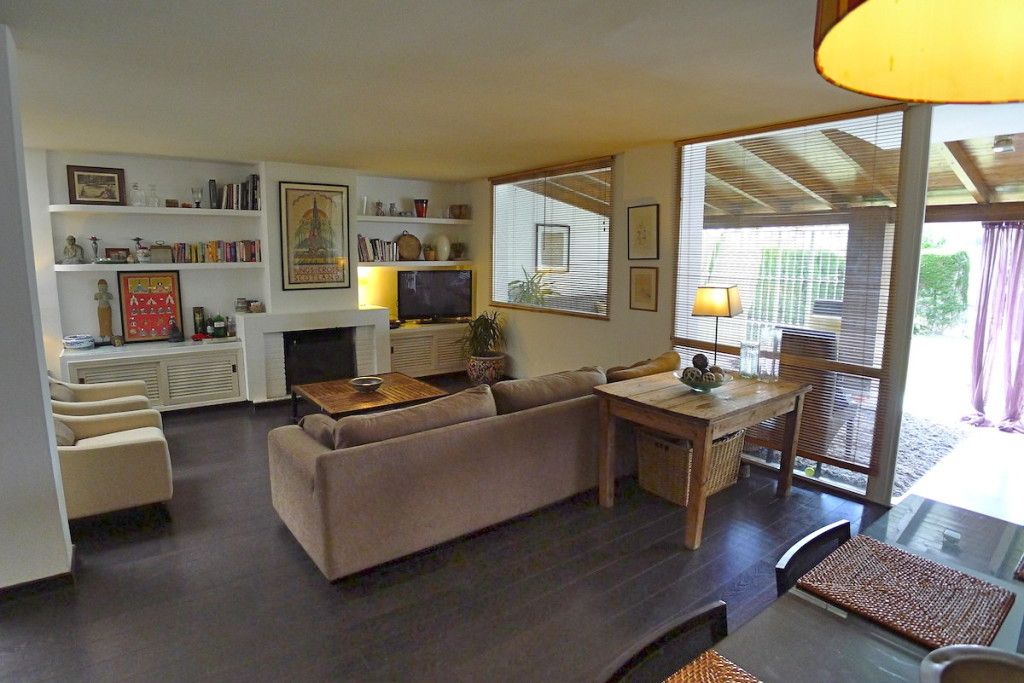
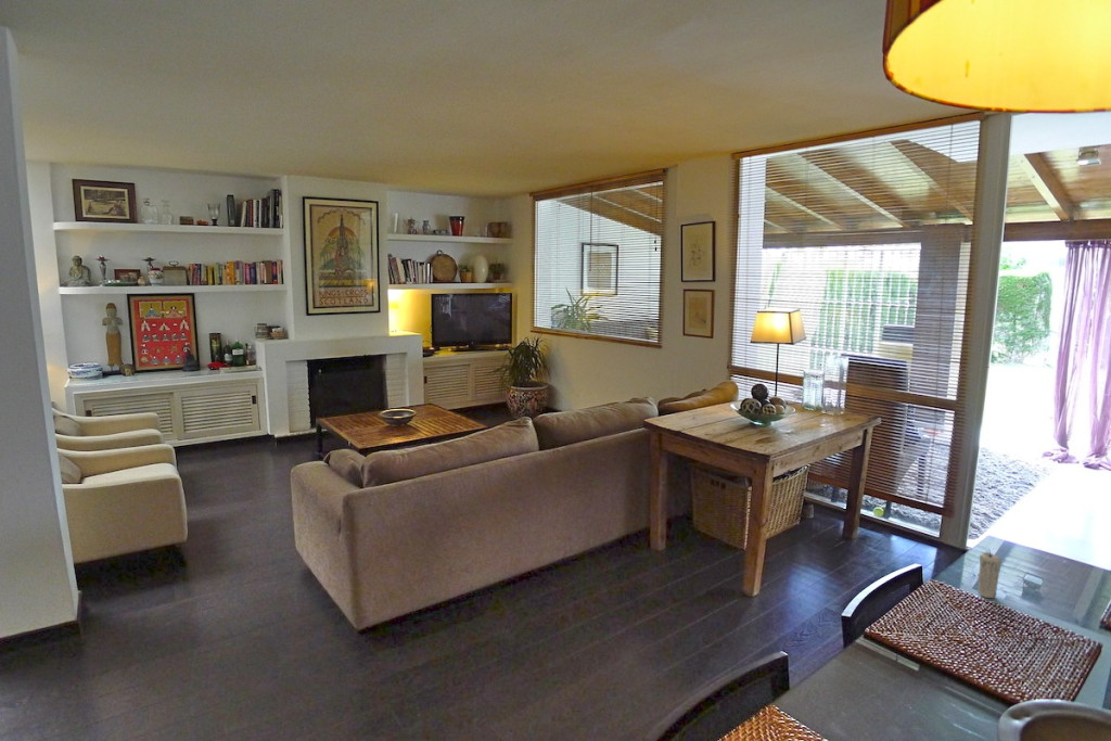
+ candle [976,547,1003,599]
